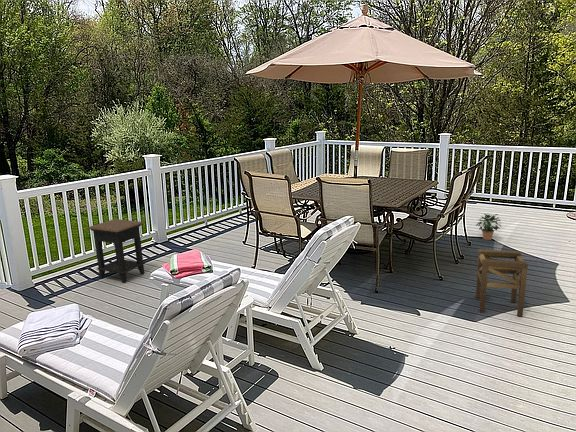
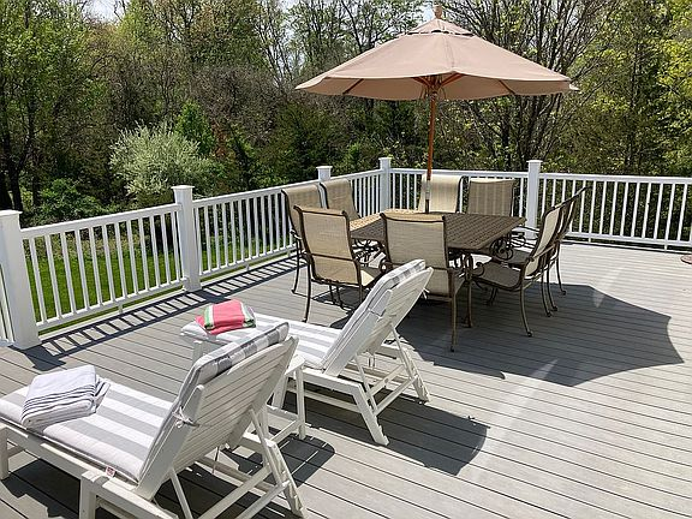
- stool [475,248,529,318]
- side table [87,218,146,284]
- potted plant [475,212,502,241]
